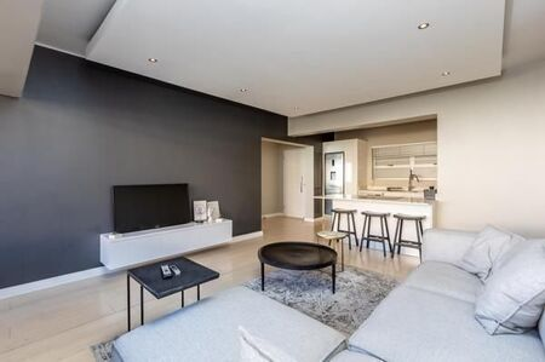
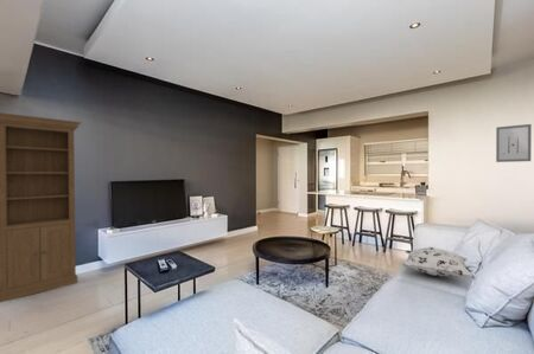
+ decorative pillow [400,246,475,278]
+ bookcase [0,111,83,303]
+ wall art [495,123,533,163]
